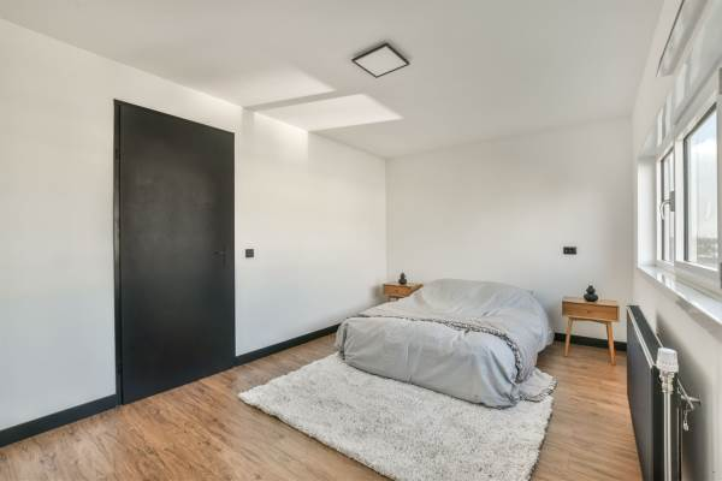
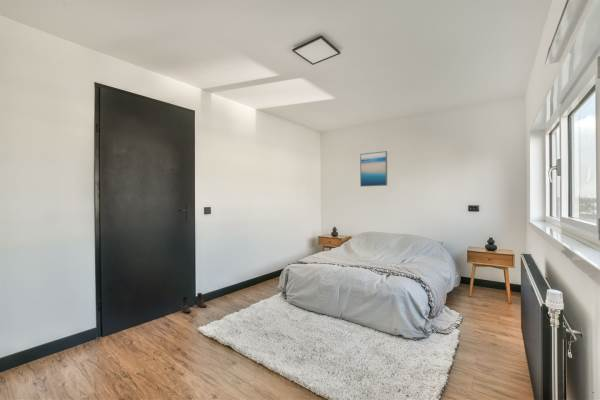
+ boots [181,292,208,314]
+ wall art [359,150,388,188]
